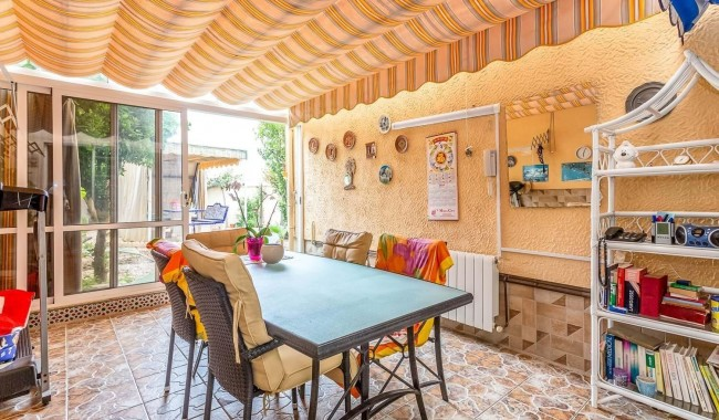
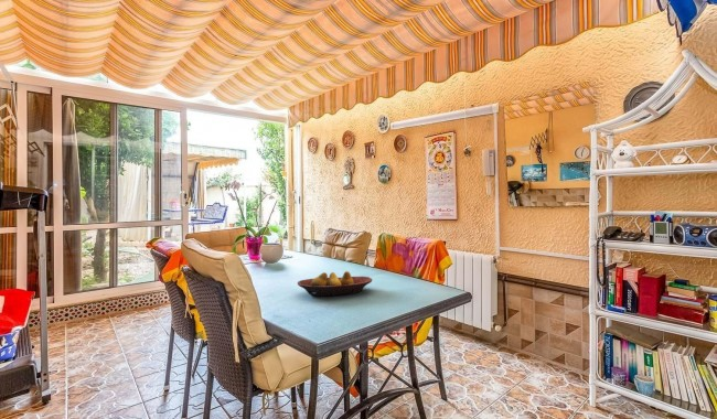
+ fruit bowl [297,270,374,297]
